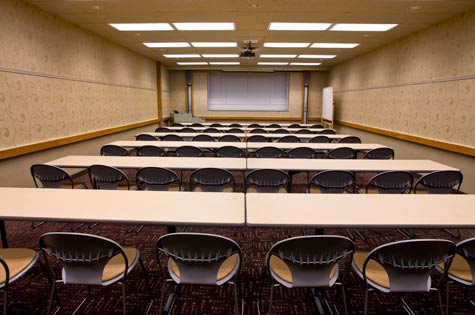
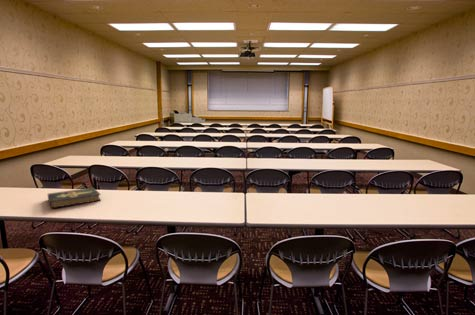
+ book [47,187,102,209]
